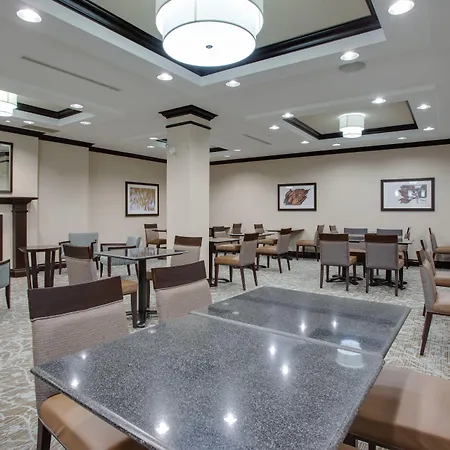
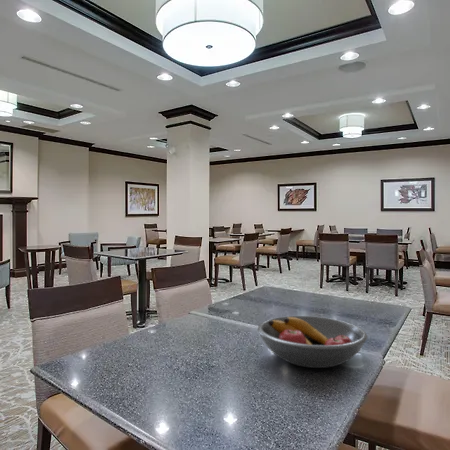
+ fruit bowl [256,315,369,369]
